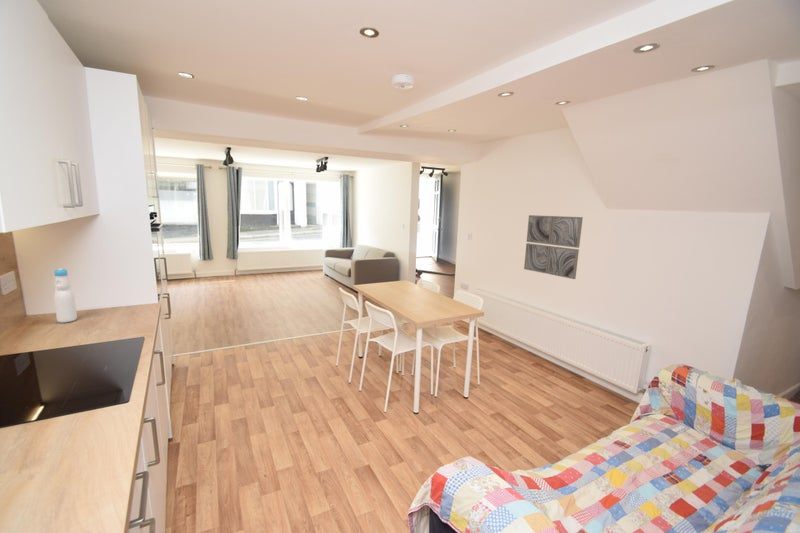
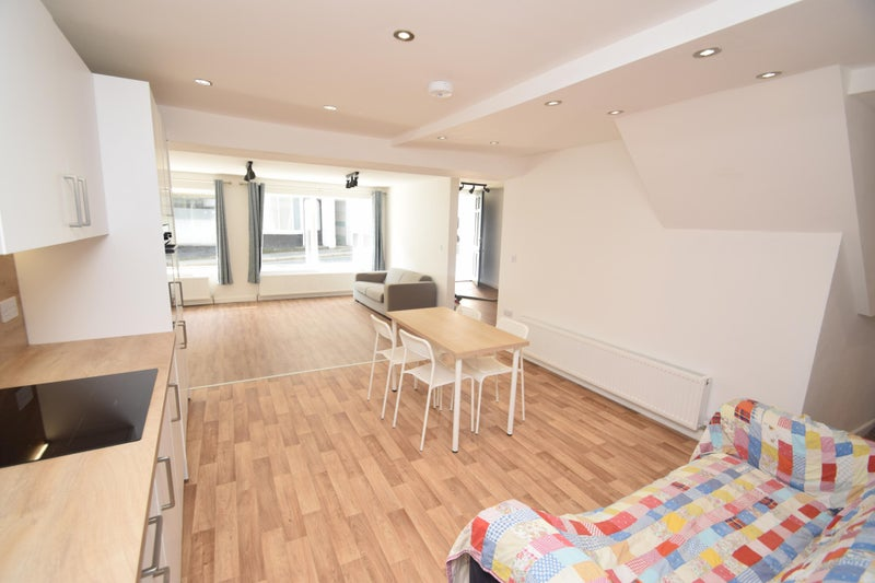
- wall art [523,214,584,280]
- bottle [53,268,78,324]
